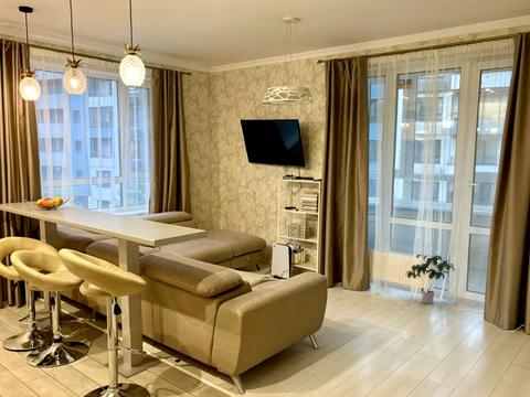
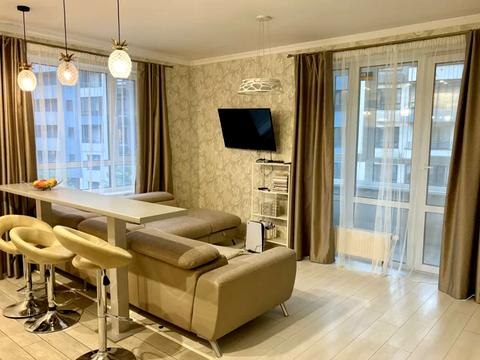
- potted plant [404,254,455,305]
